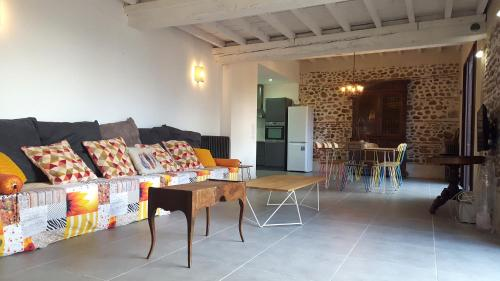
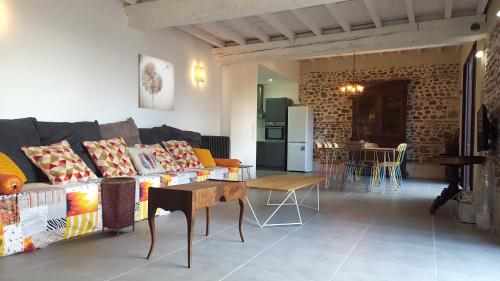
+ woven basket [100,176,137,237]
+ wall art [137,53,175,112]
